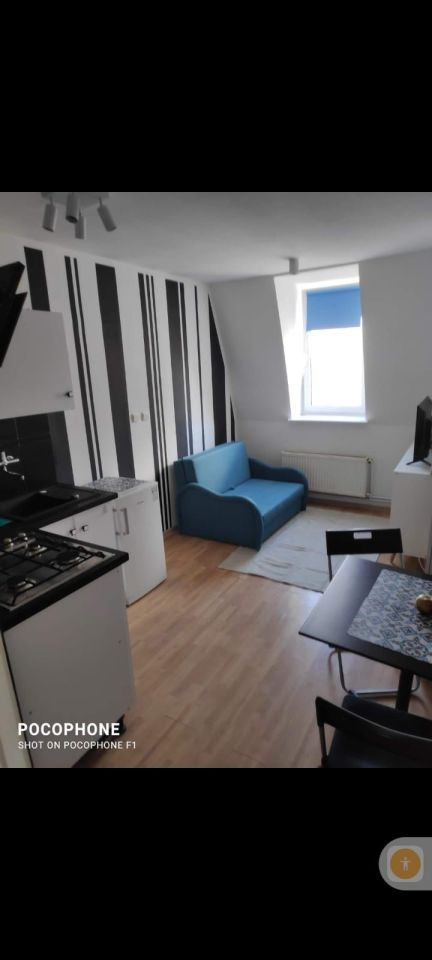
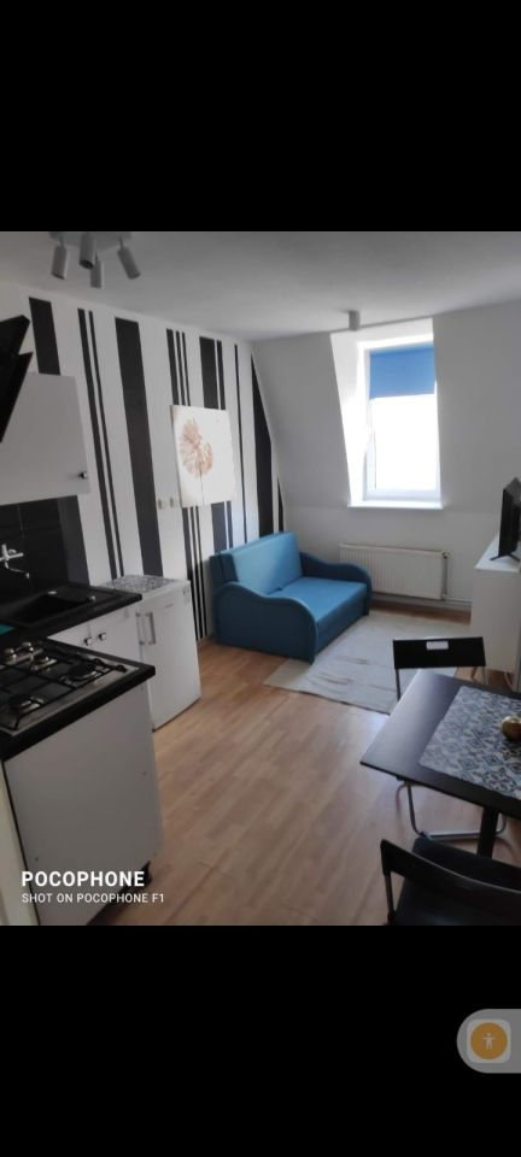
+ wall art [168,404,238,510]
